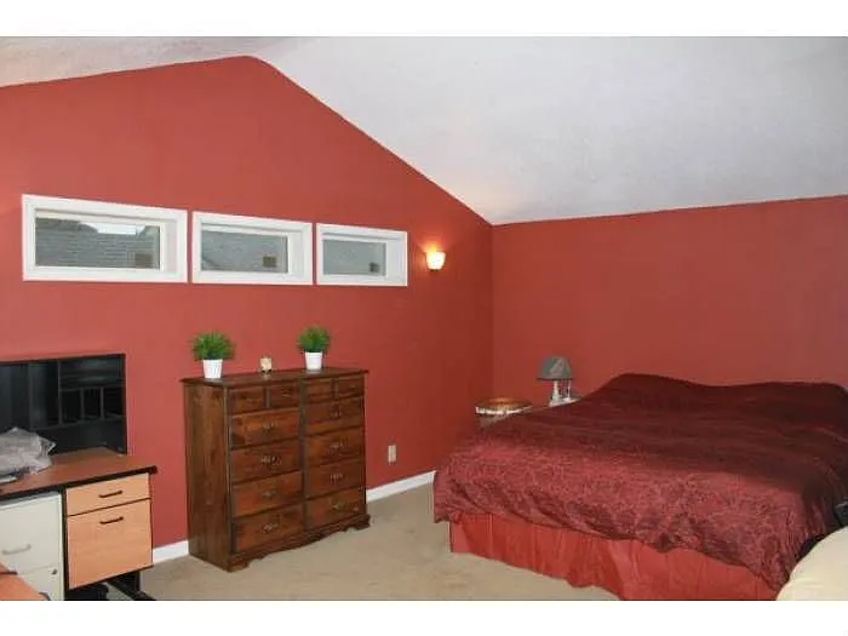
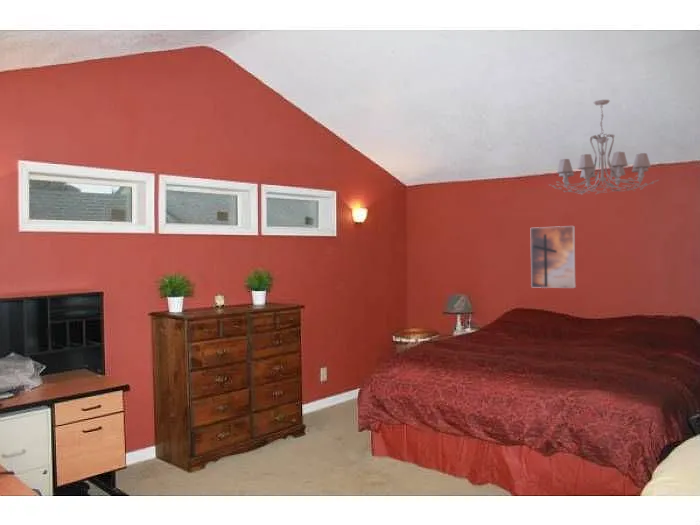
+ chandelier [548,99,660,196]
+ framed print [530,225,577,289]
